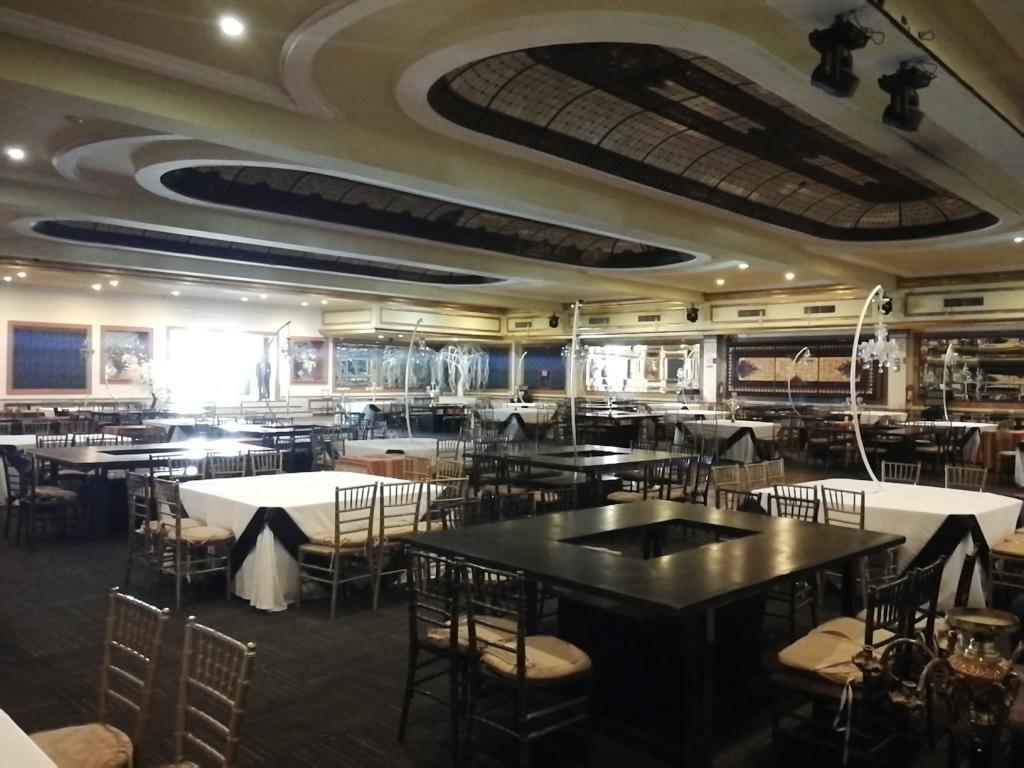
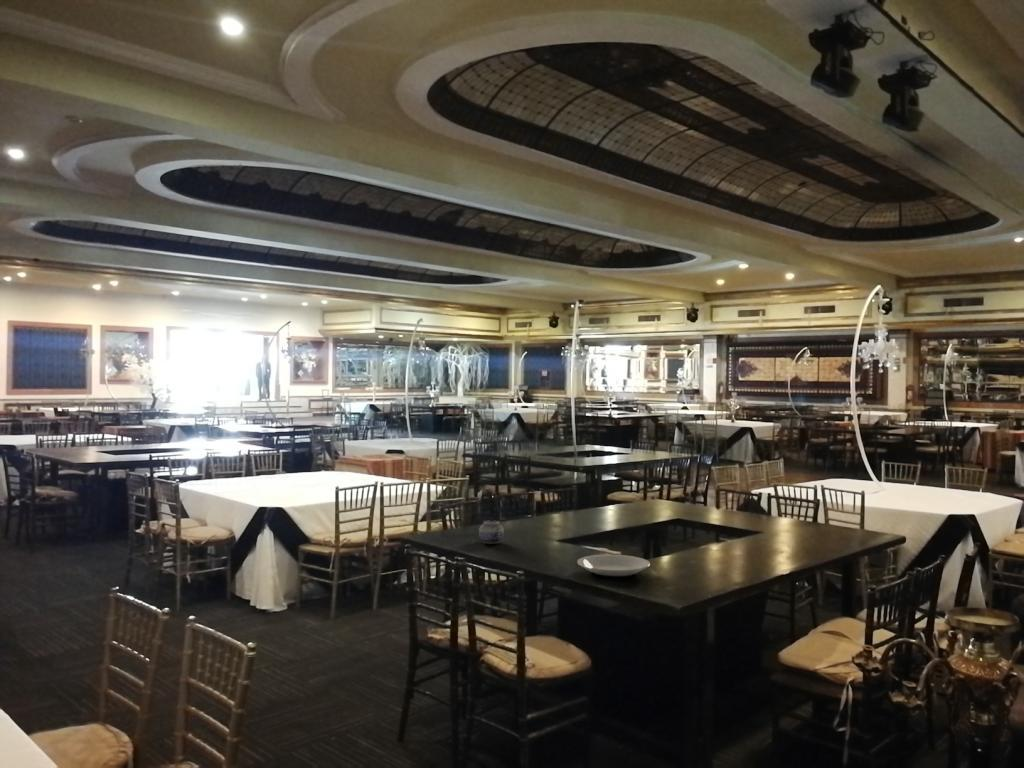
+ plate [576,554,651,579]
+ teapot [478,516,505,544]
